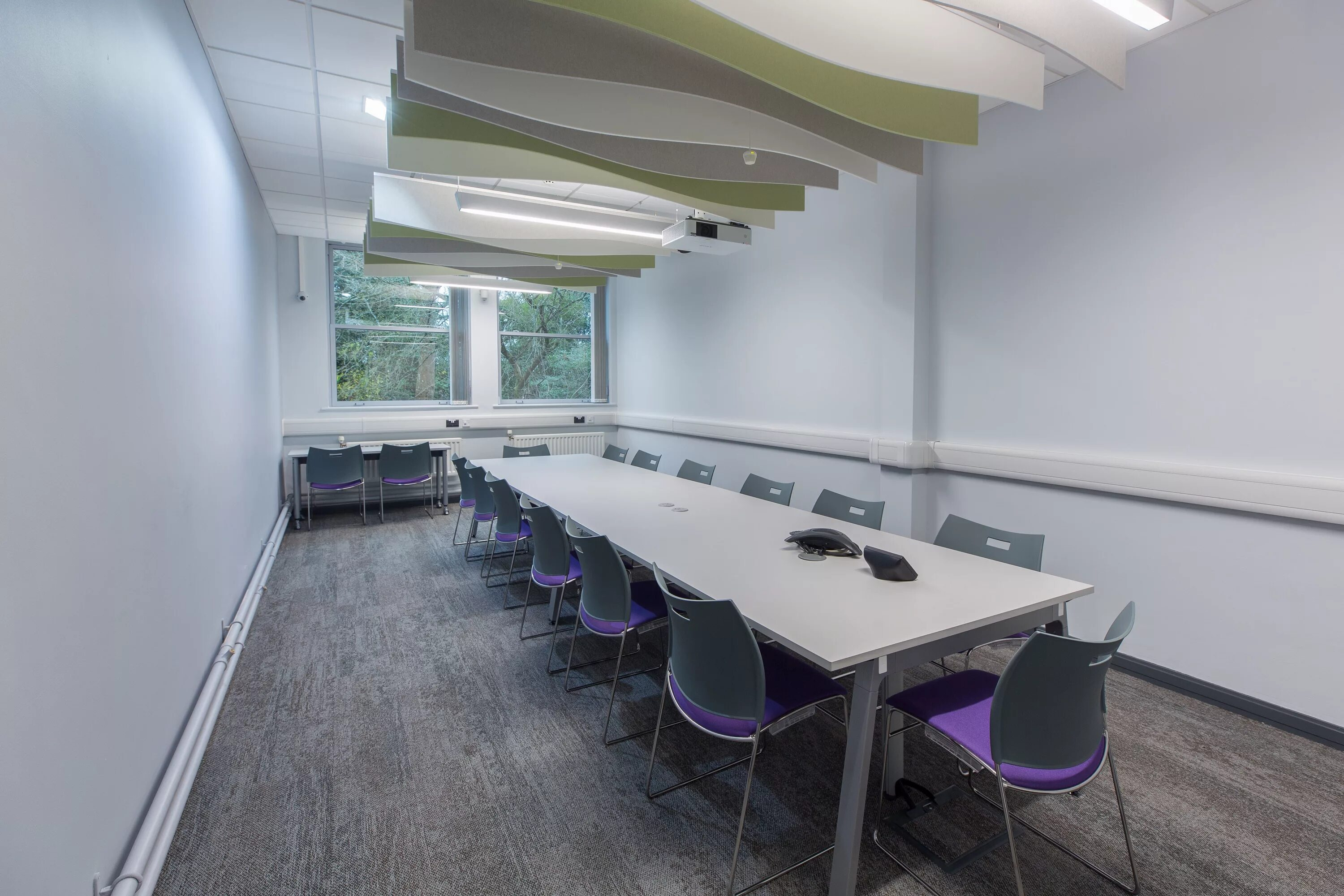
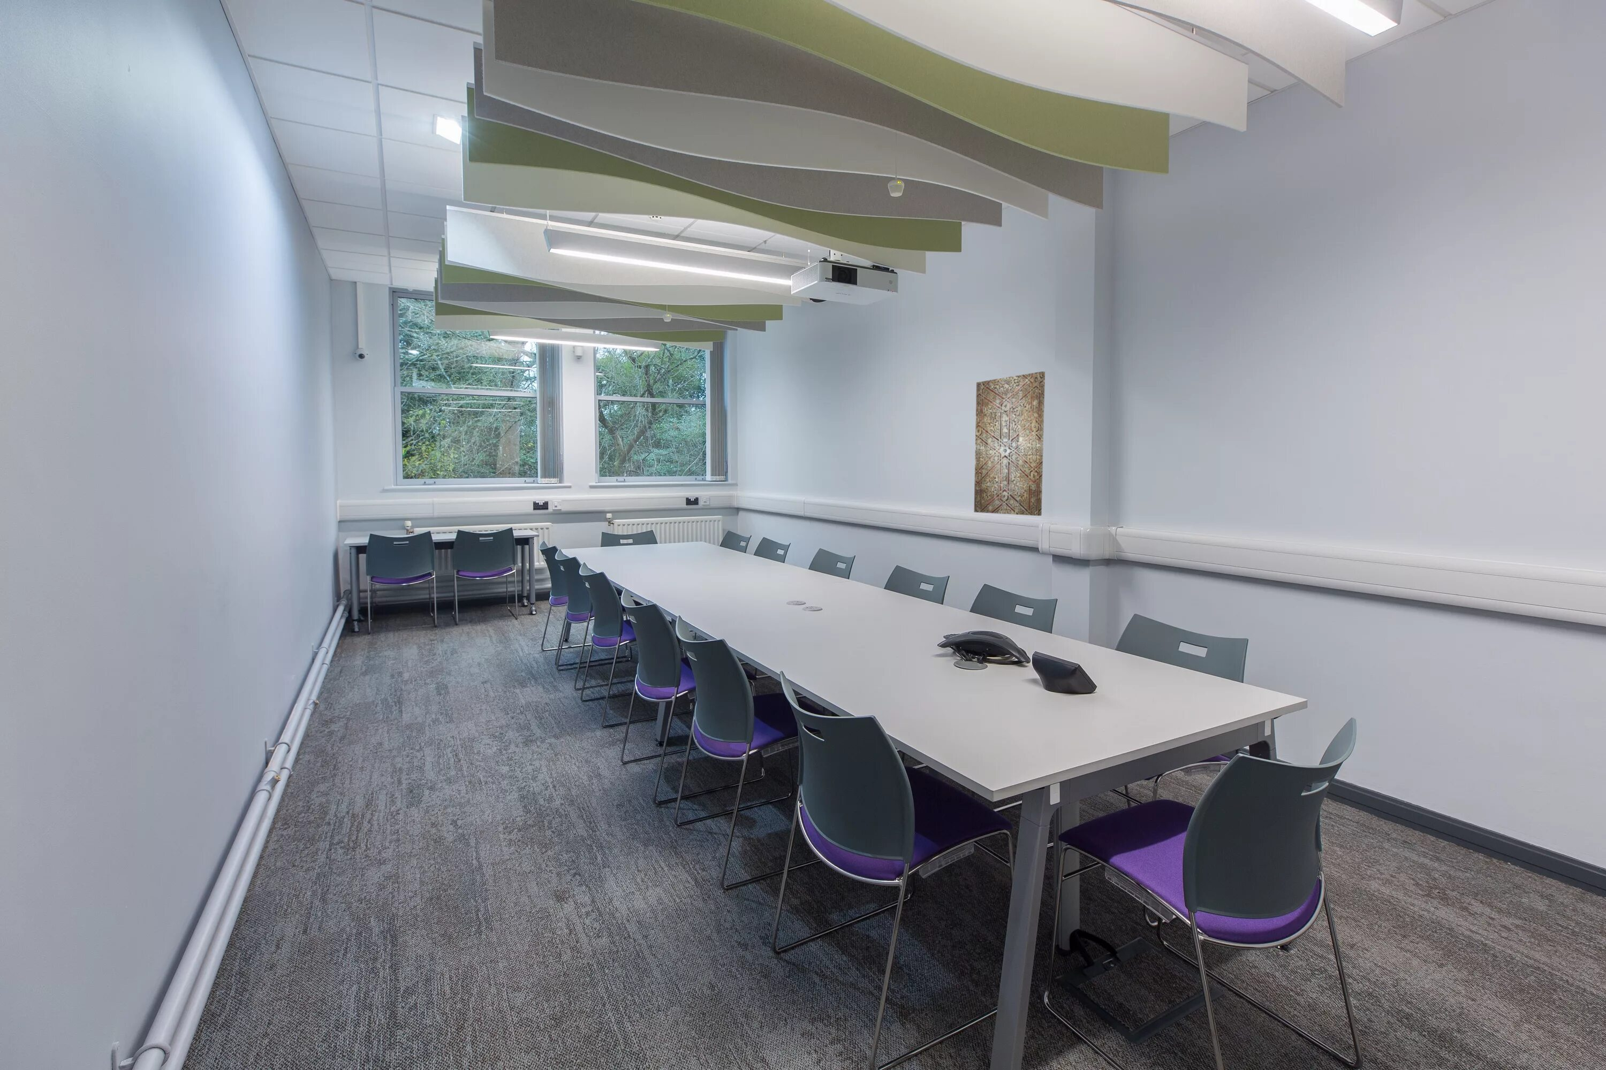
+ wall art [974,370,1046,516]
